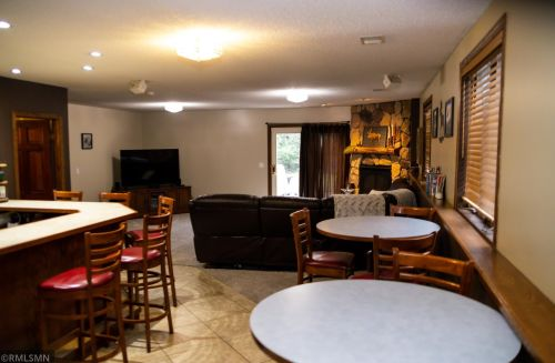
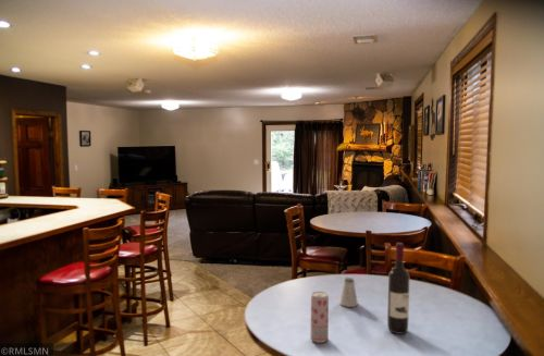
+ beverage can [309,291,330,344]
+ saltshaker [338,277,359,308]
+ wine bottle [386,242,410,335]
